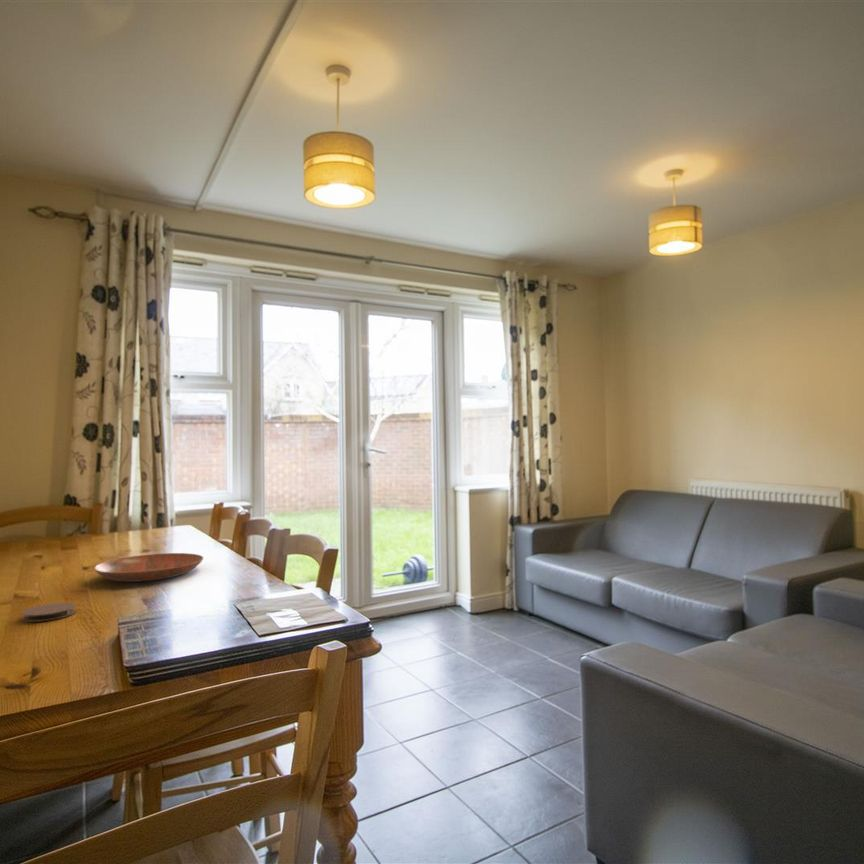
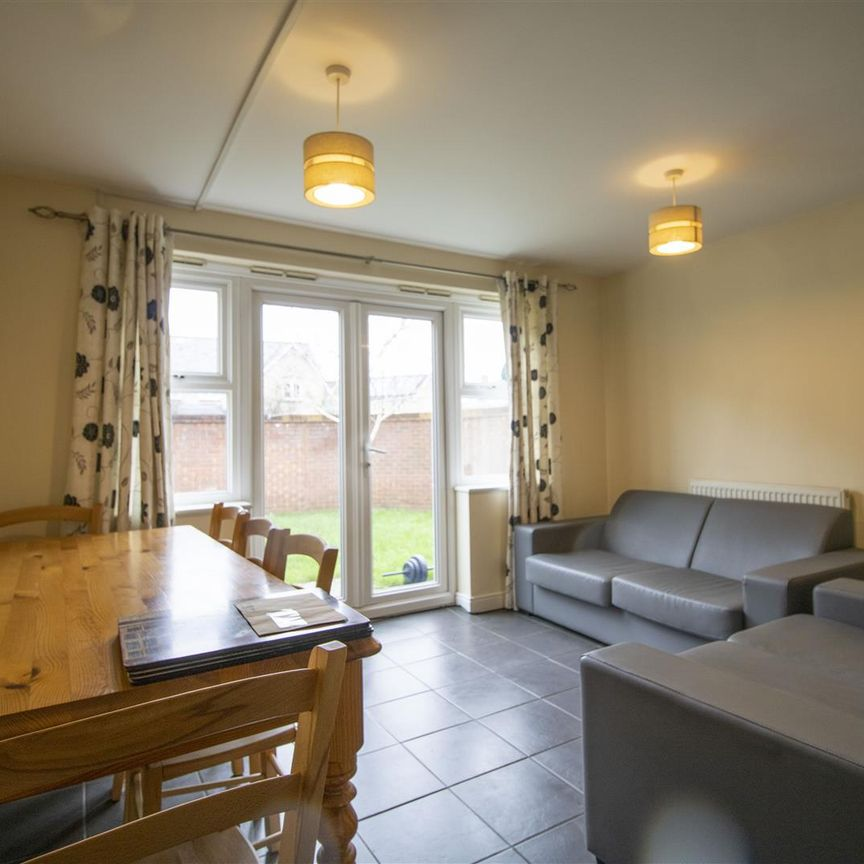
- bowl [92,552,204,583]
- coaster [21,602,77,623]
